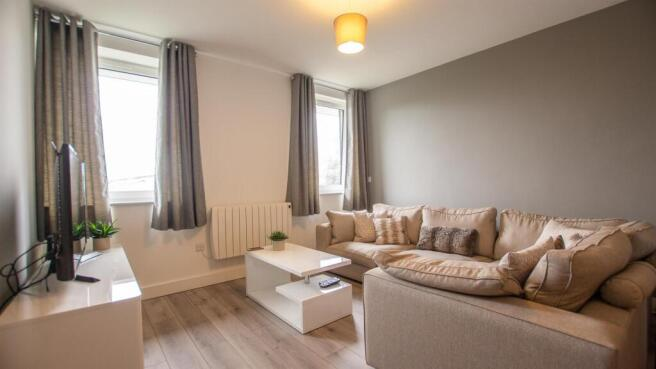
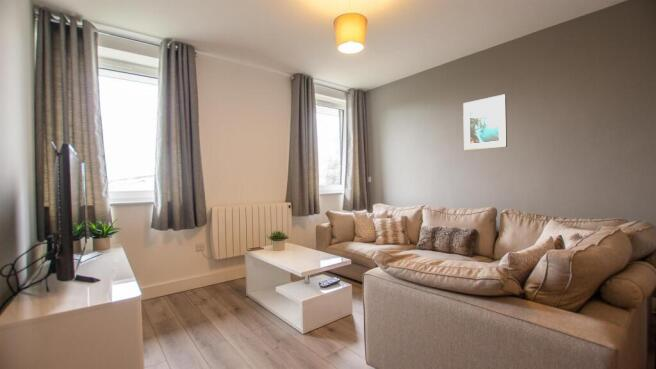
+ wall art [462,93,508,152]
